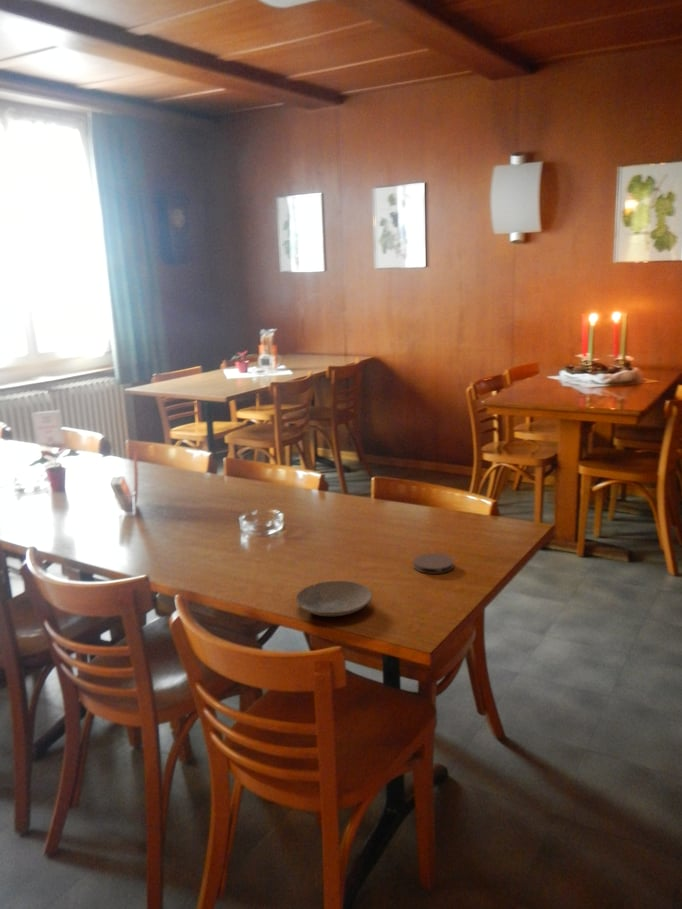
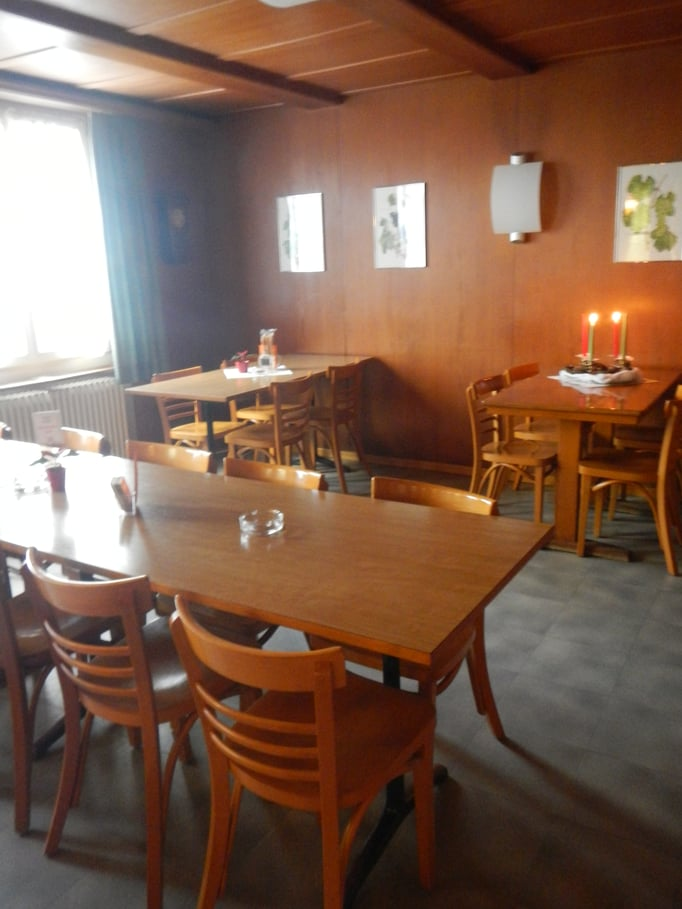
- plate [295,580,373,617]
- coaster [412,552,455,575]
